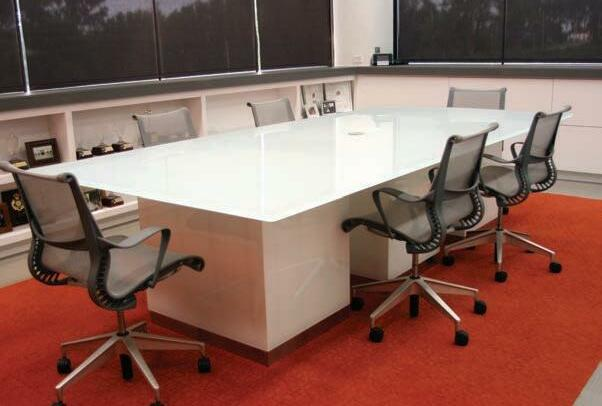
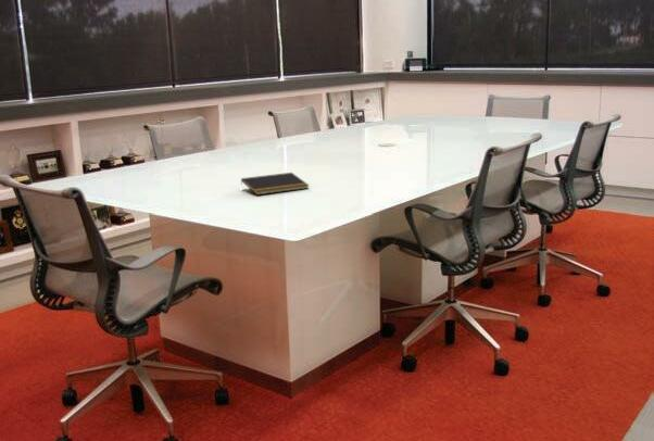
+ notepad [240,172,311,196]
